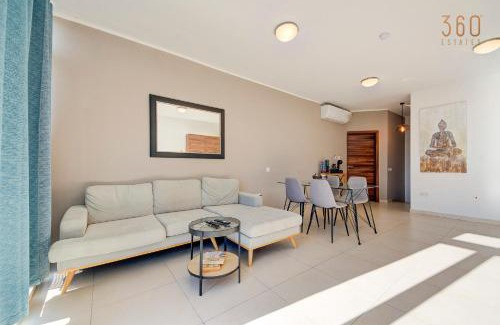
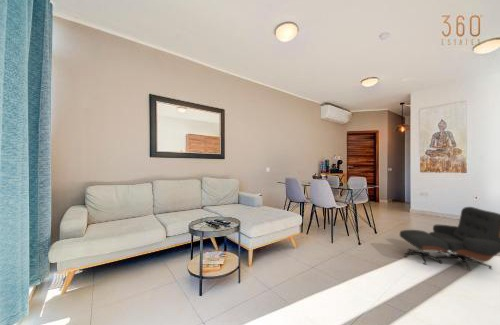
+ lounge chair [399,206,500,272]
